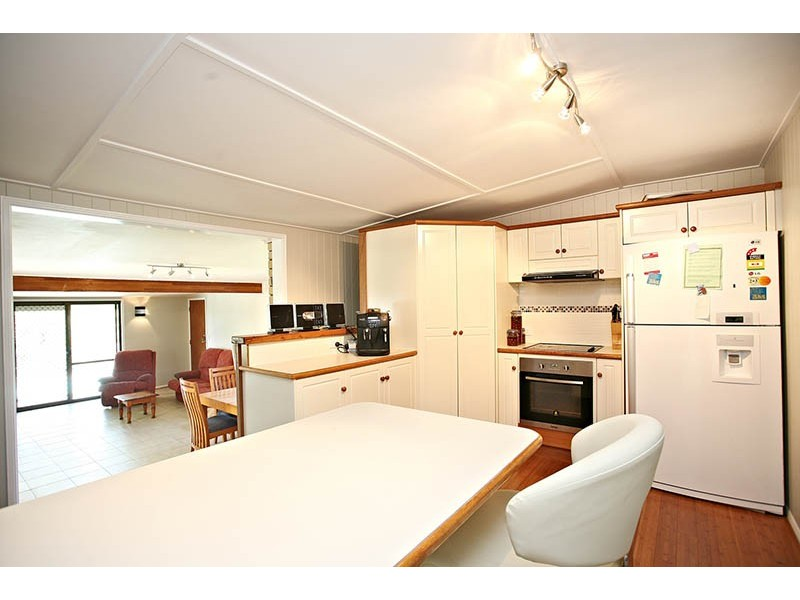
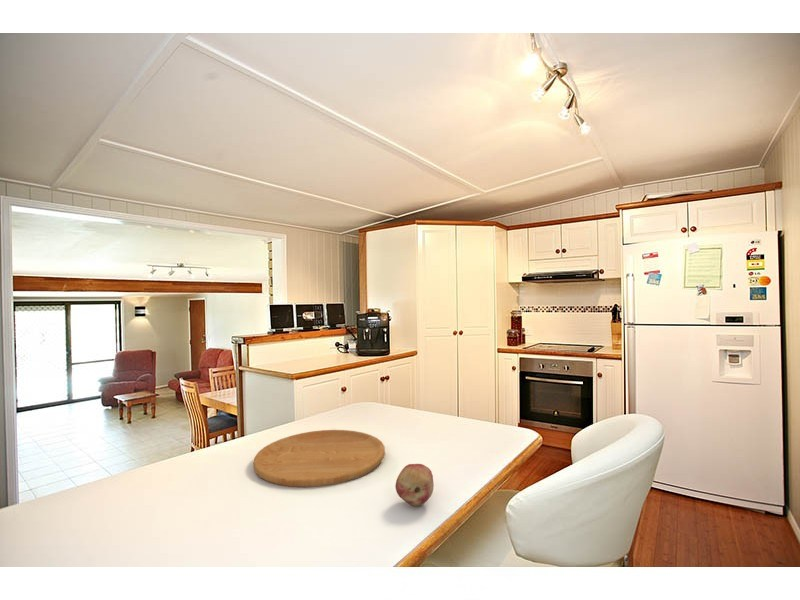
+ fruit [394,463,435,507]
+ cutting board [252,429,386,488]
